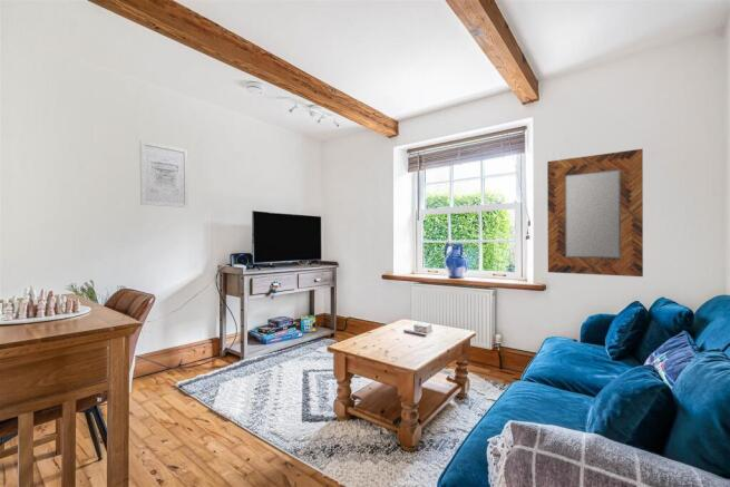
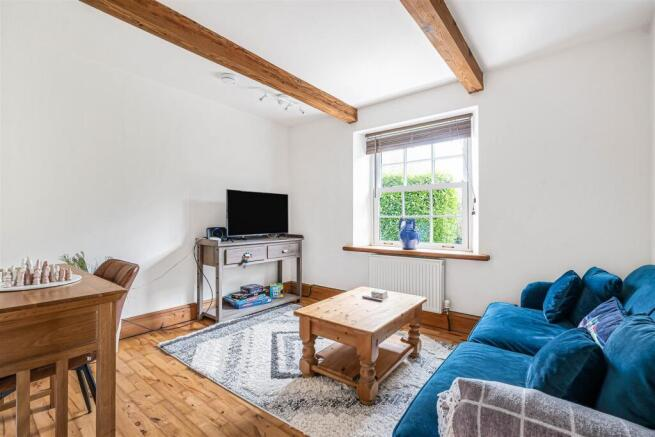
- home mirror [546,148,644,277]
- wall art [139,139,189,208]
